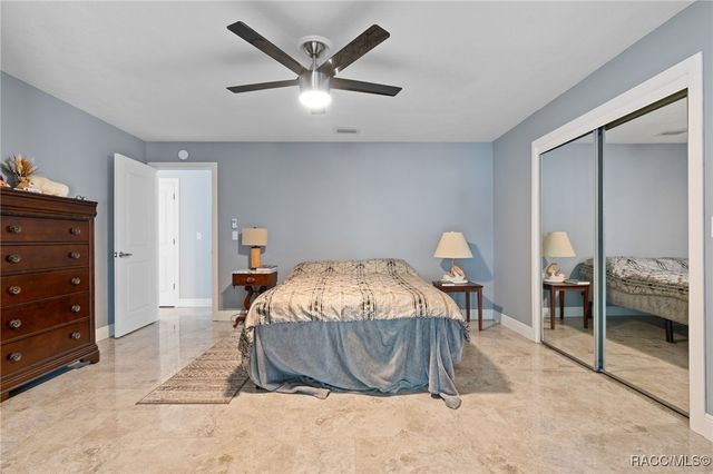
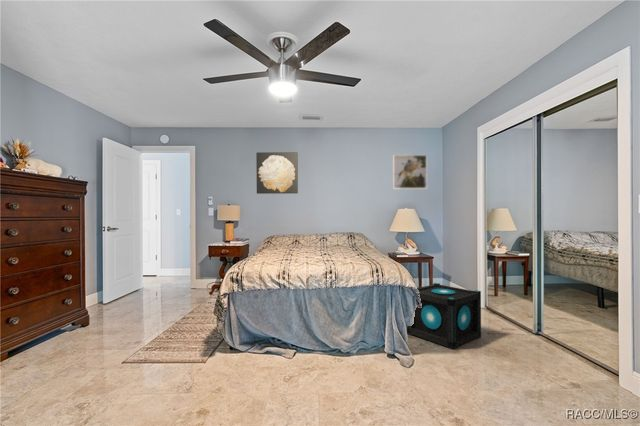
+ speaker [406,282,482,351]
+ wall art [255,151,299,195]
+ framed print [392,154,428,190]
